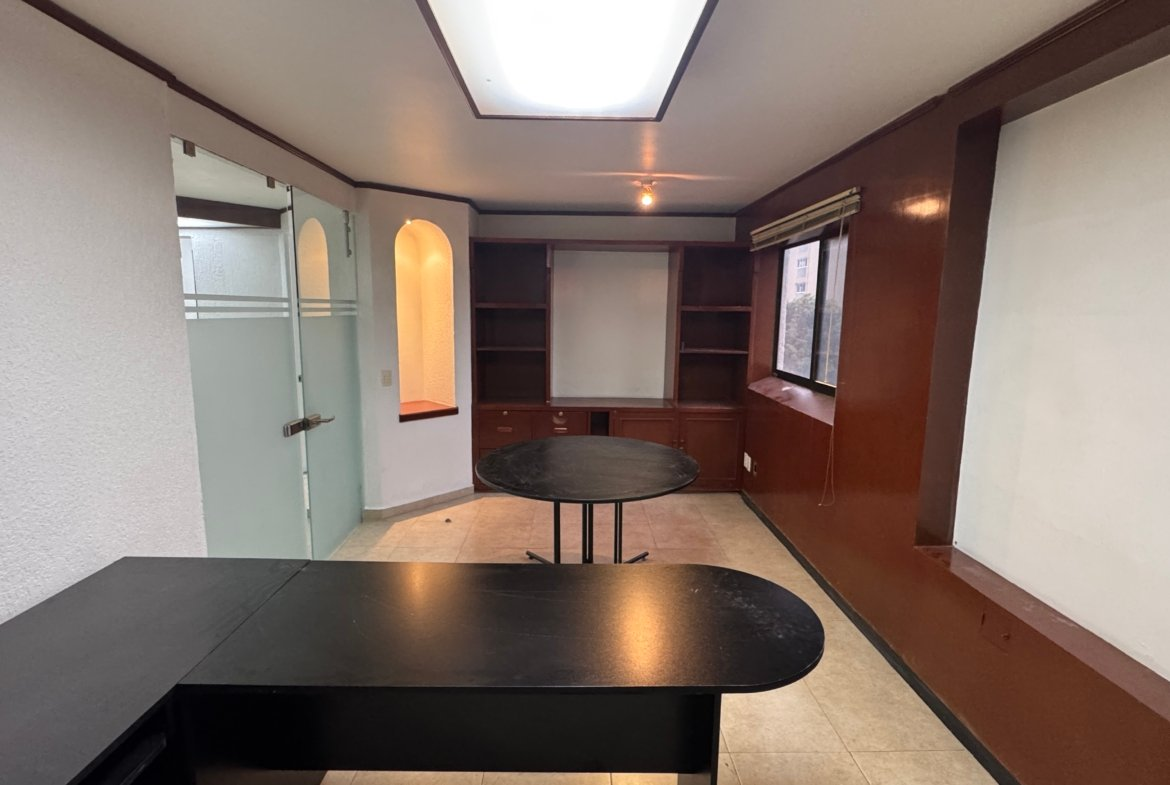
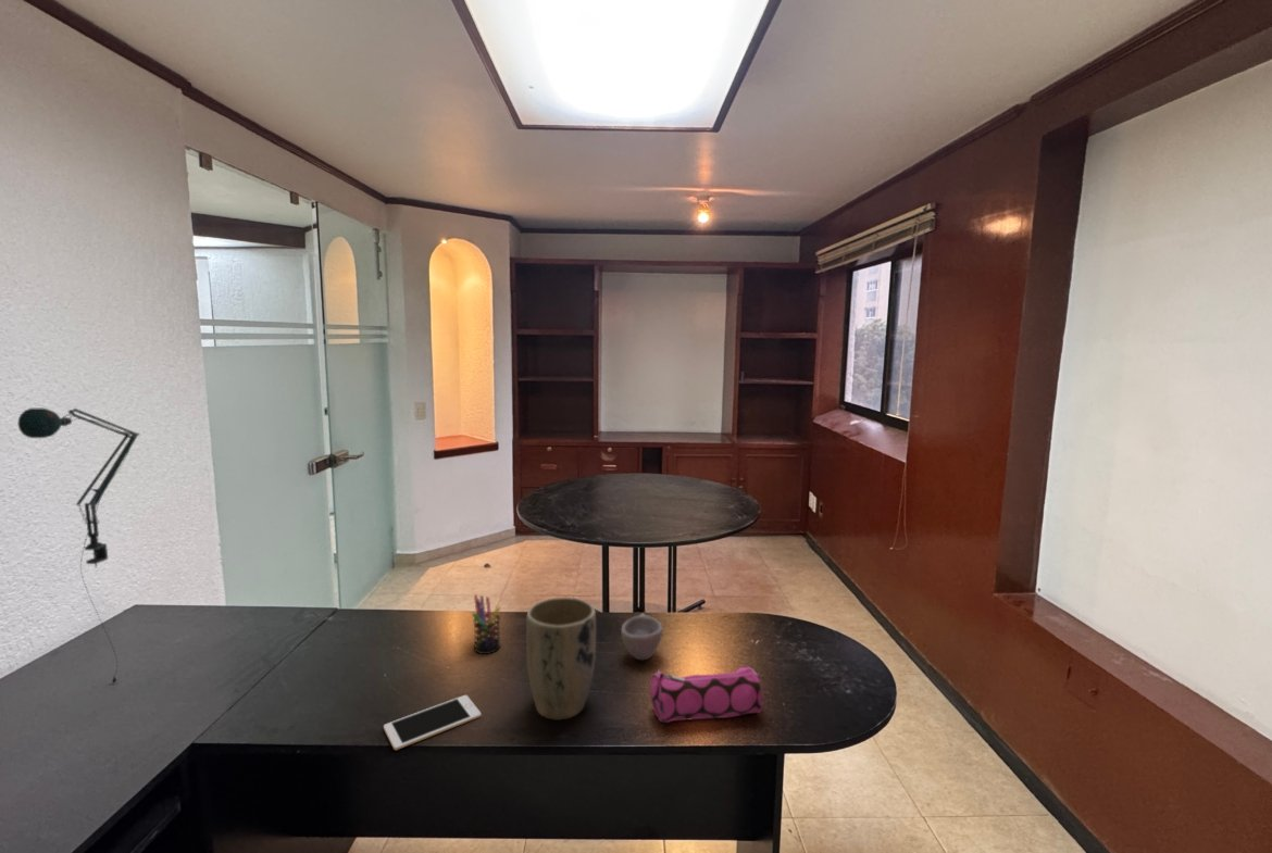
+ cup [620,613,663,661]
+ cell phone [383,694,482,751]
+ desk lamp [16,407,141,686]
+ plant pot [525,597,597,722]
+ pencil case [649,664,763,724]
+ pen holder [471,593,502,655]
